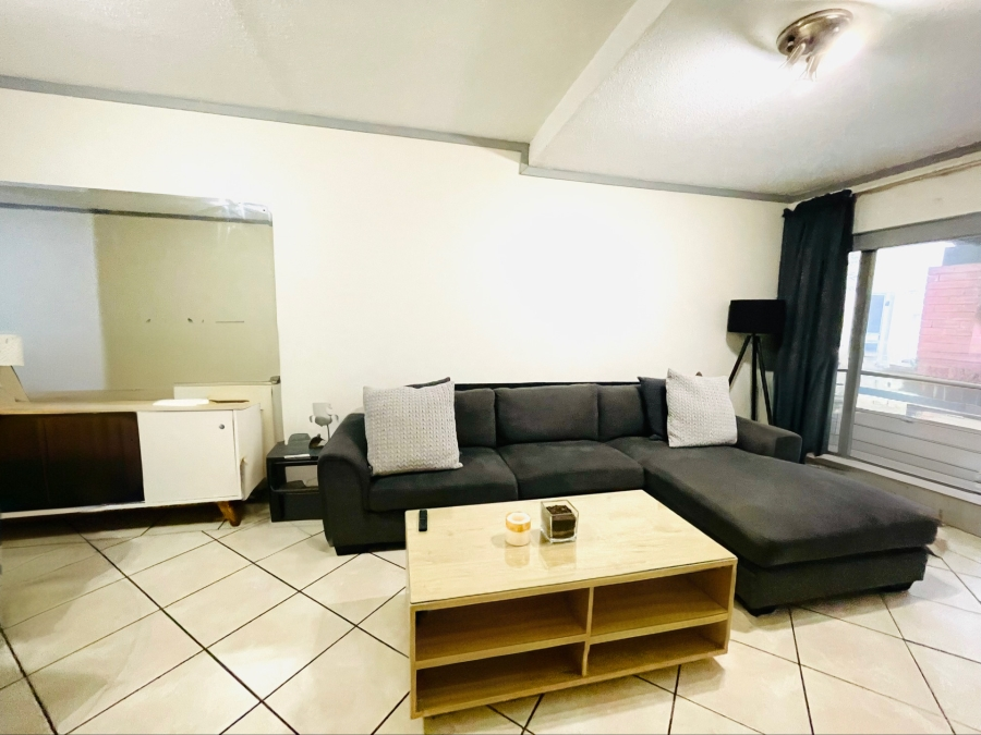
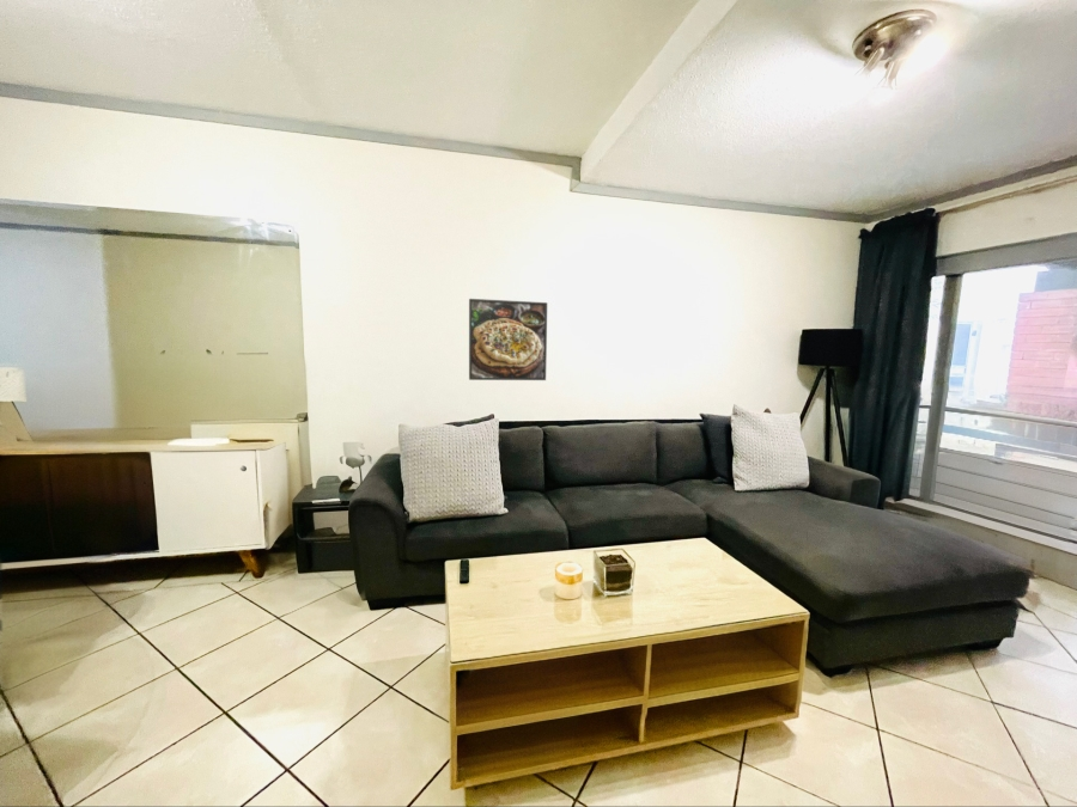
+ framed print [468,298,548,381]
